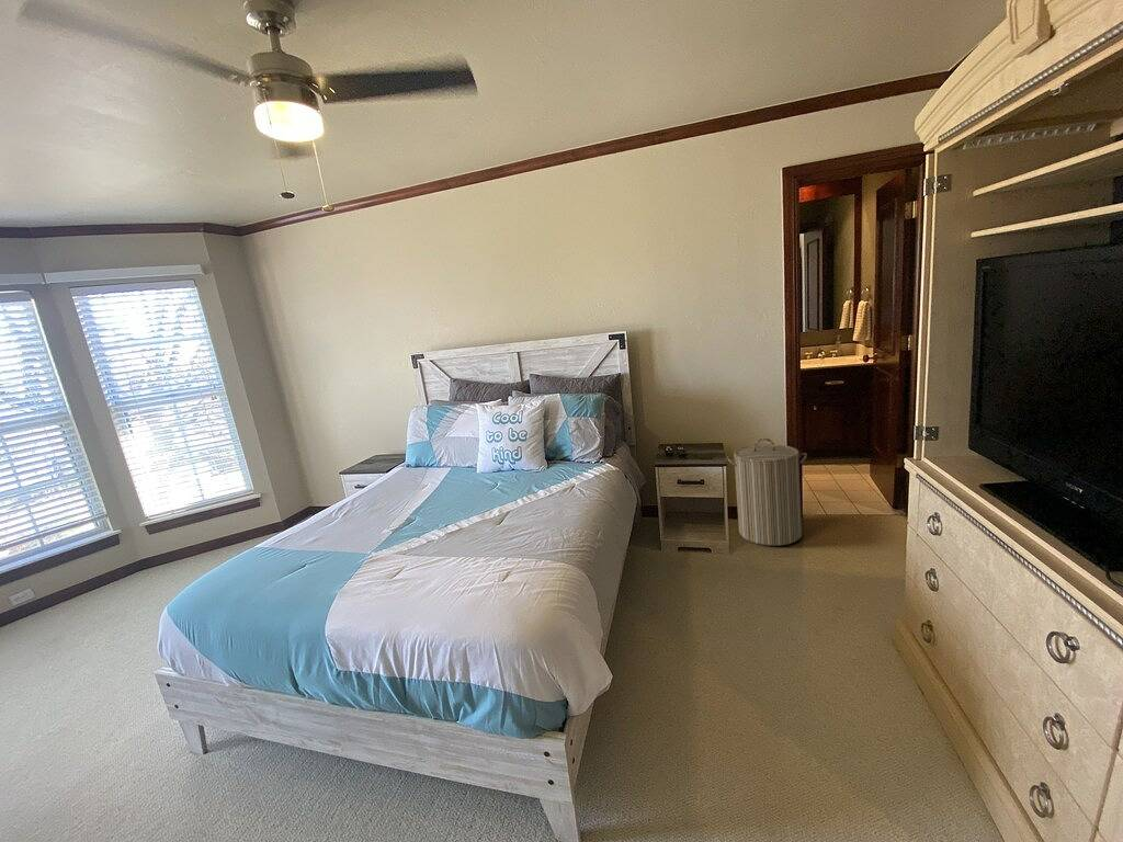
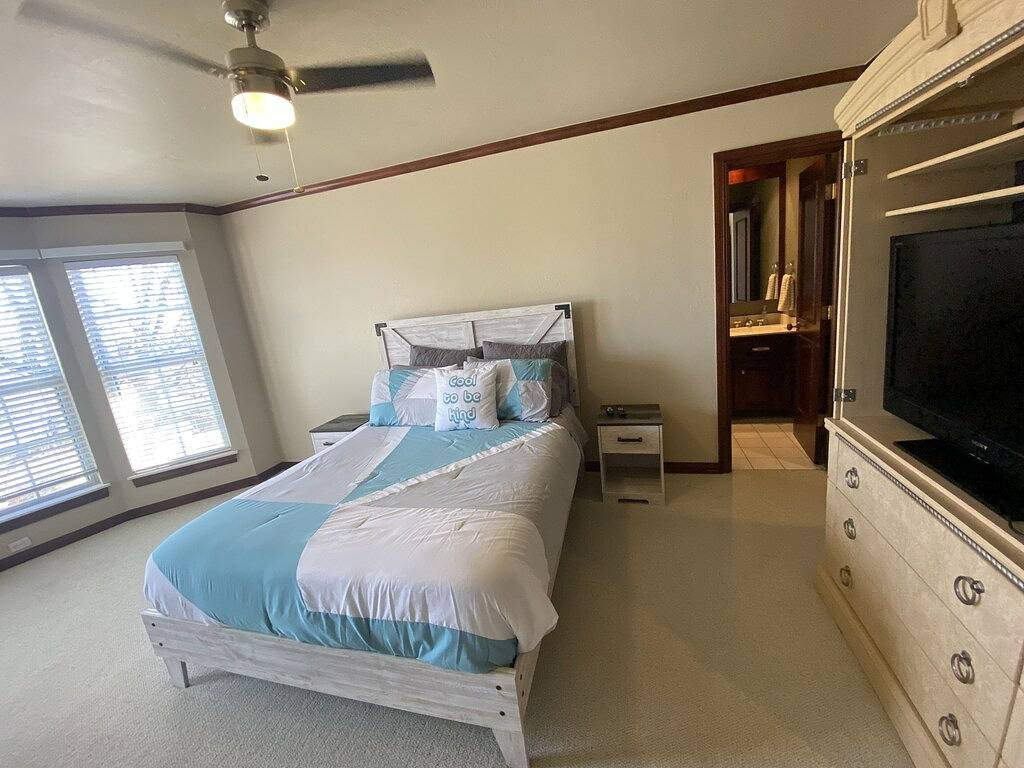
- laundry hamper [726,437,808,547]
